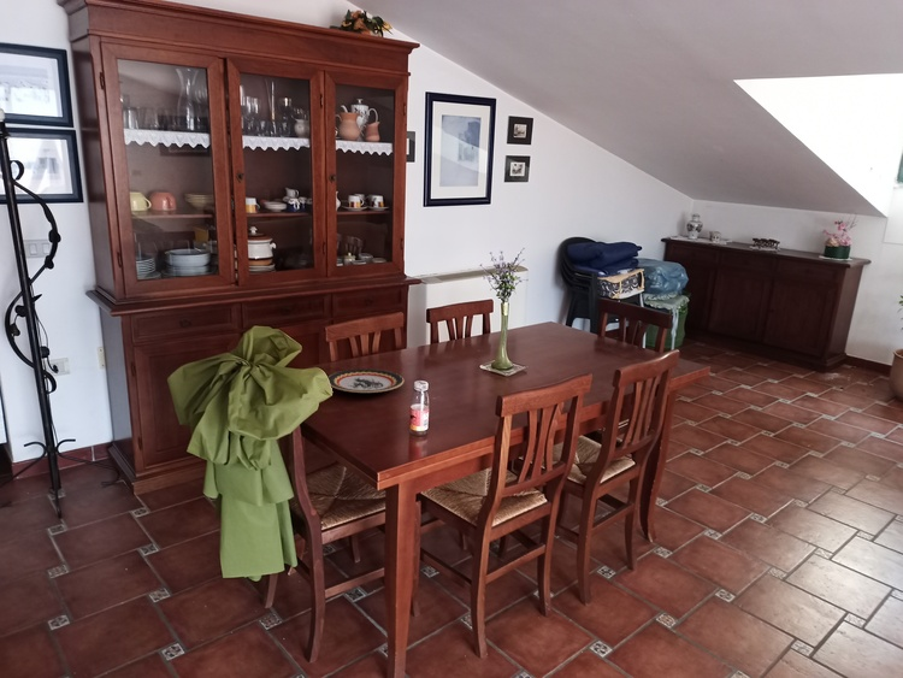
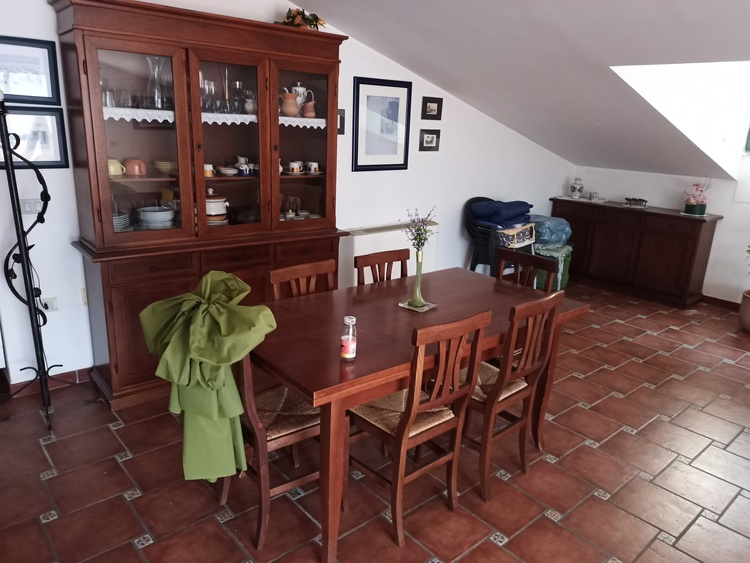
- plate [327,367,406,394]
